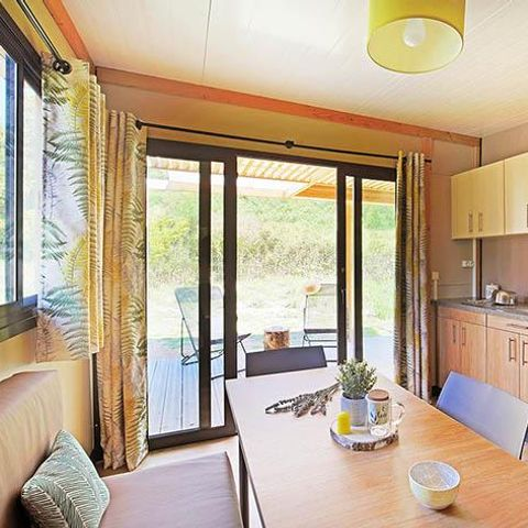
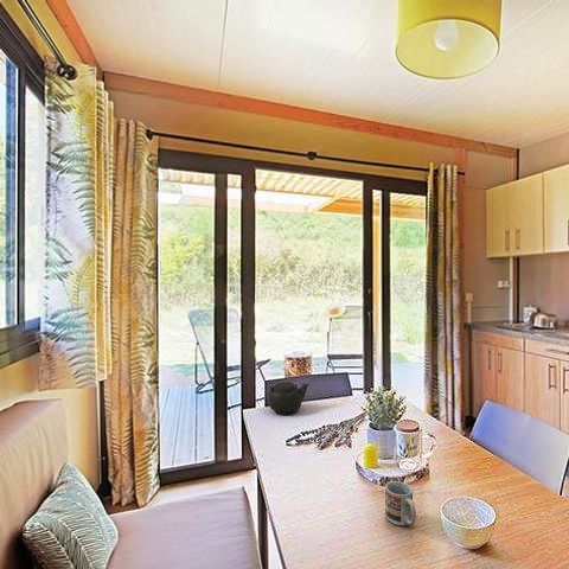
+ teapot [267,381,309,415]
+ cup [384,480,417,526]
